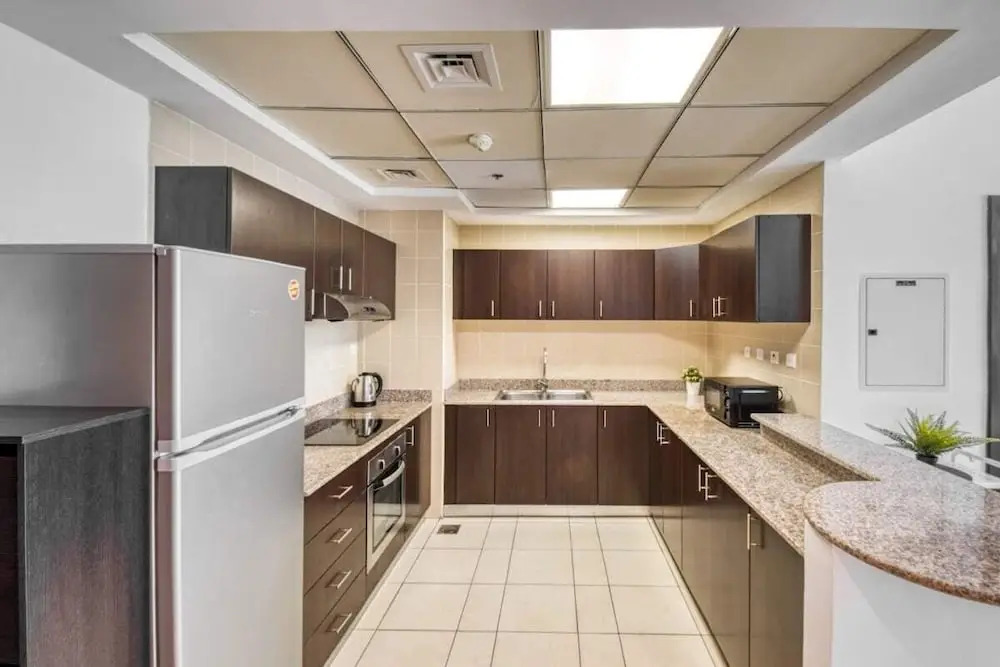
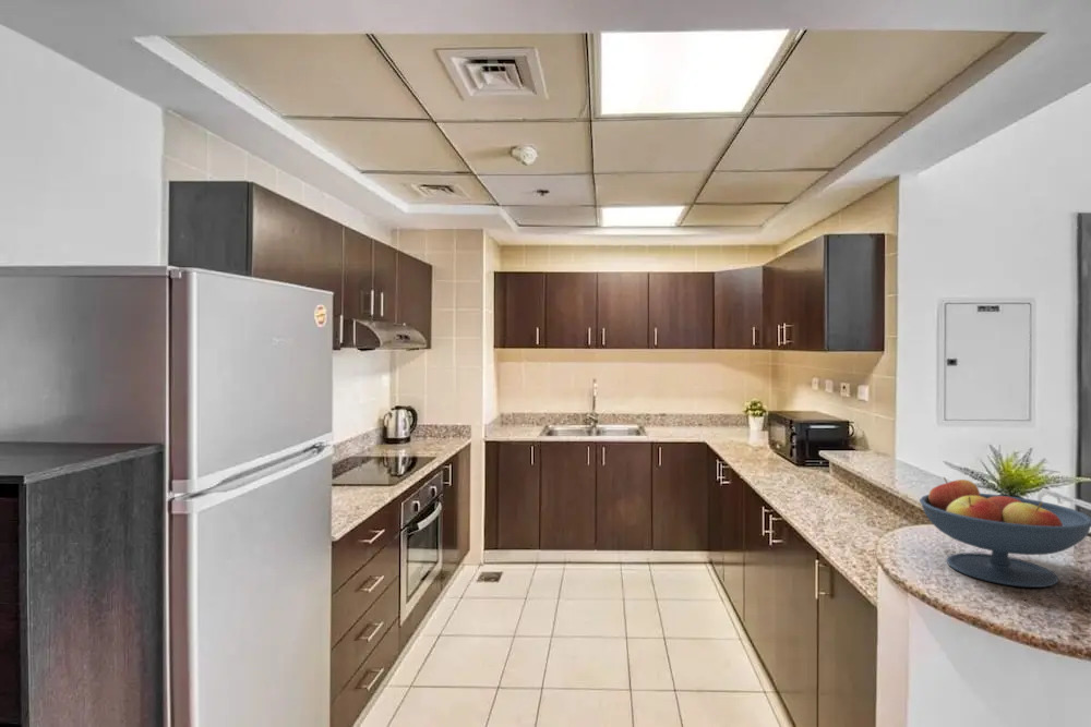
+ fruit bowl [919,476,1091,589]
